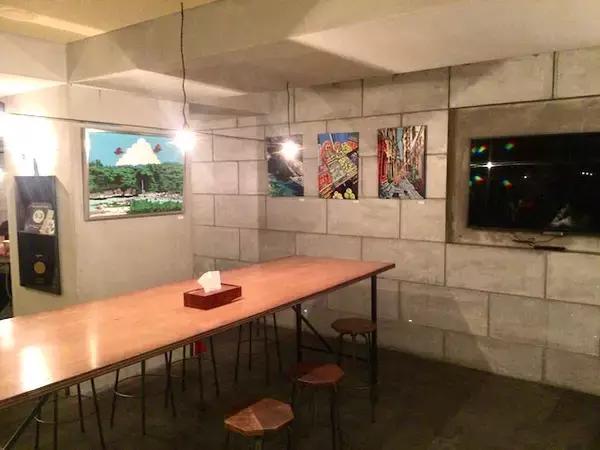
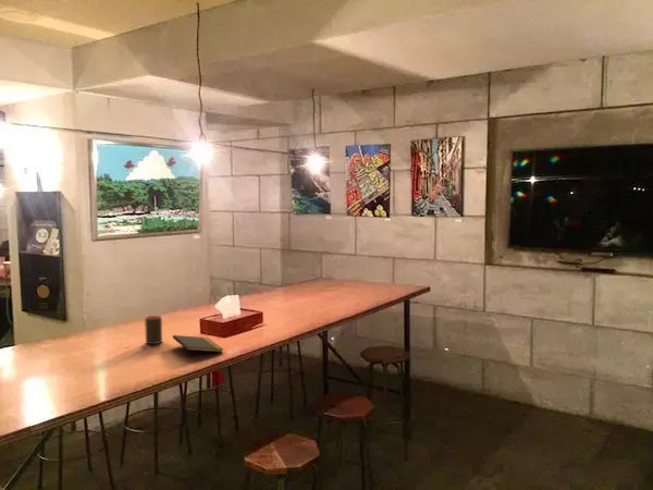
+ cup [144,315,163,345]
+ notepad [172,334,224,358]
